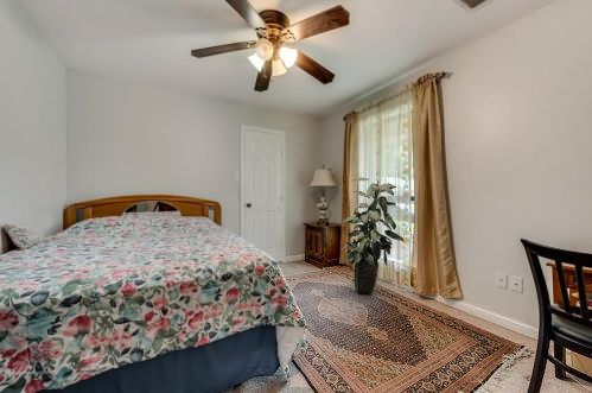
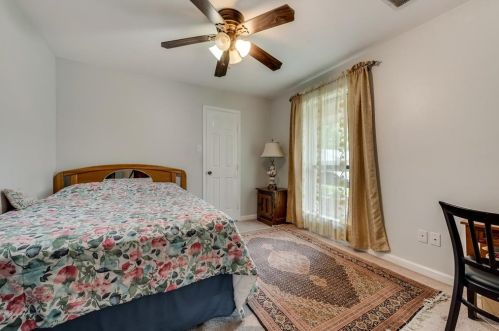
- indoor plant [340,176,406,296]
